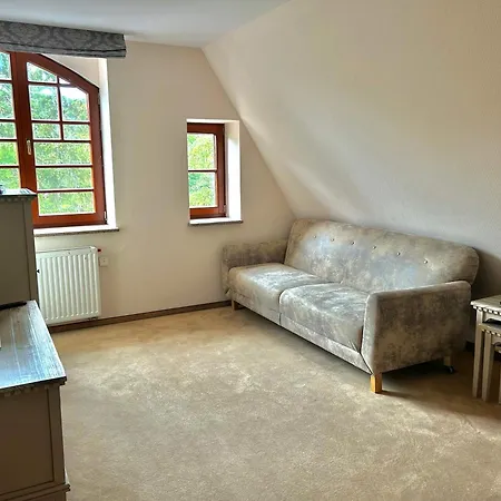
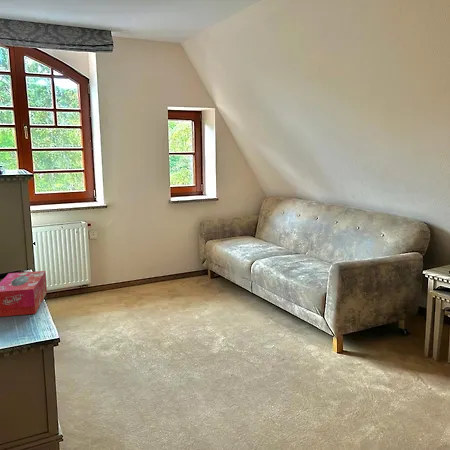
+ tissue box [0,270,48,318]
